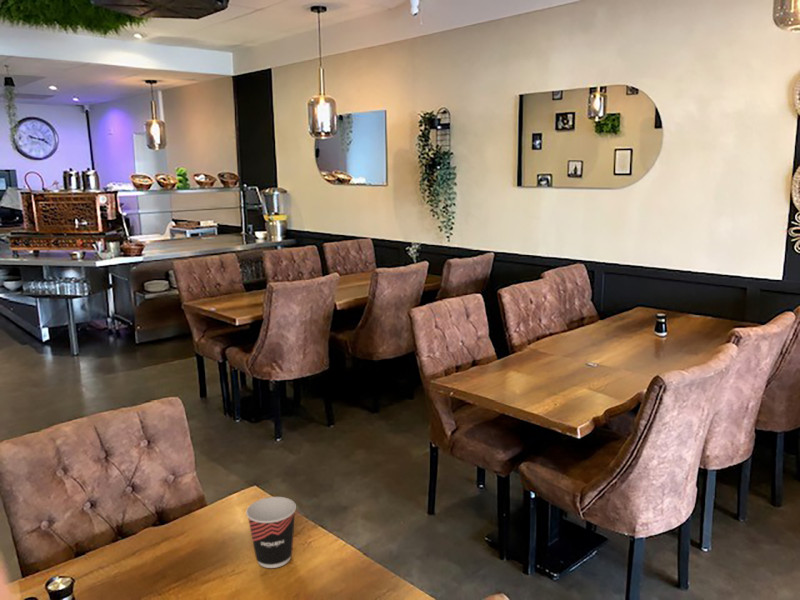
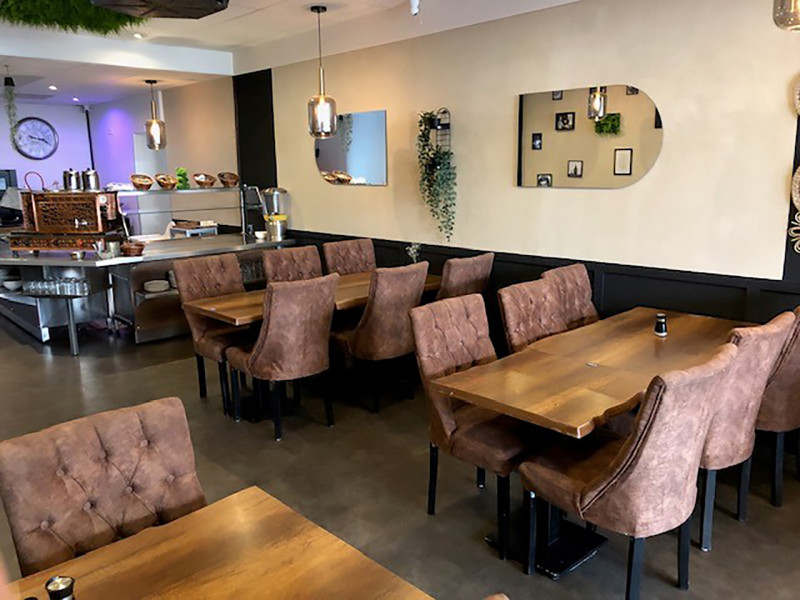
- cup [245,496,297,569]
